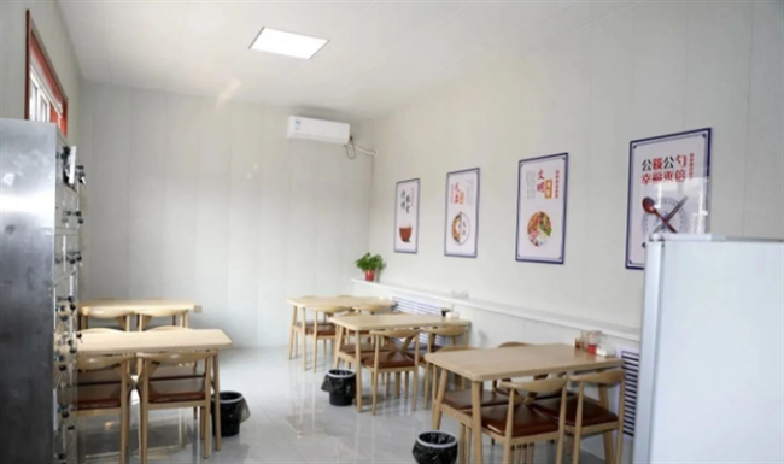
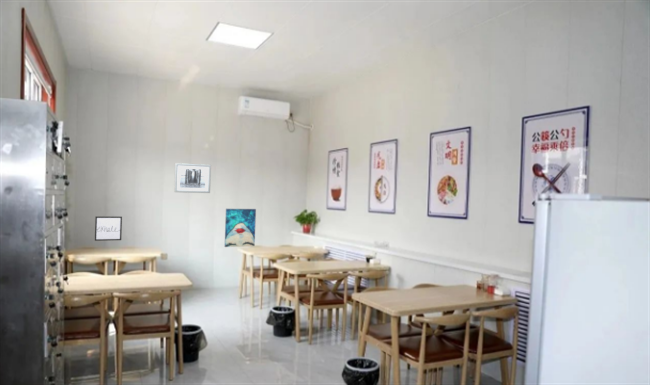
+ wall art [94,215,123,242]
+ wall art [224,208,257,248]
+ wall art [173,162,212,194]
